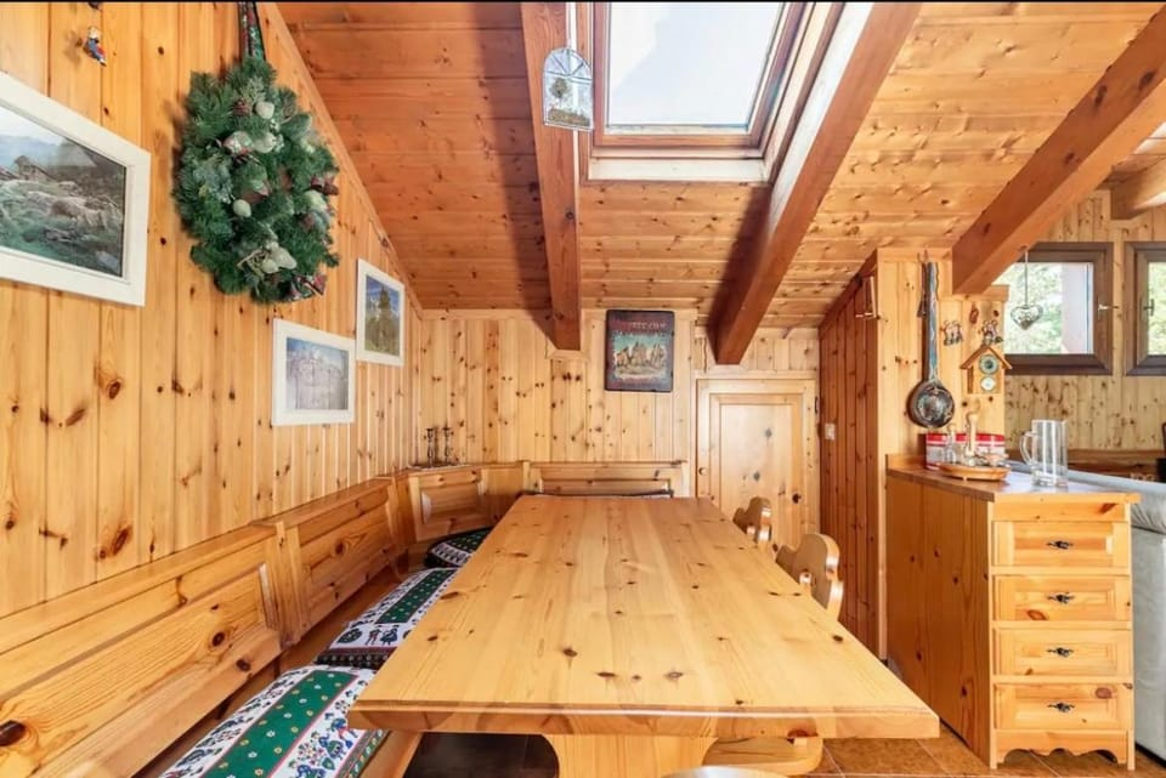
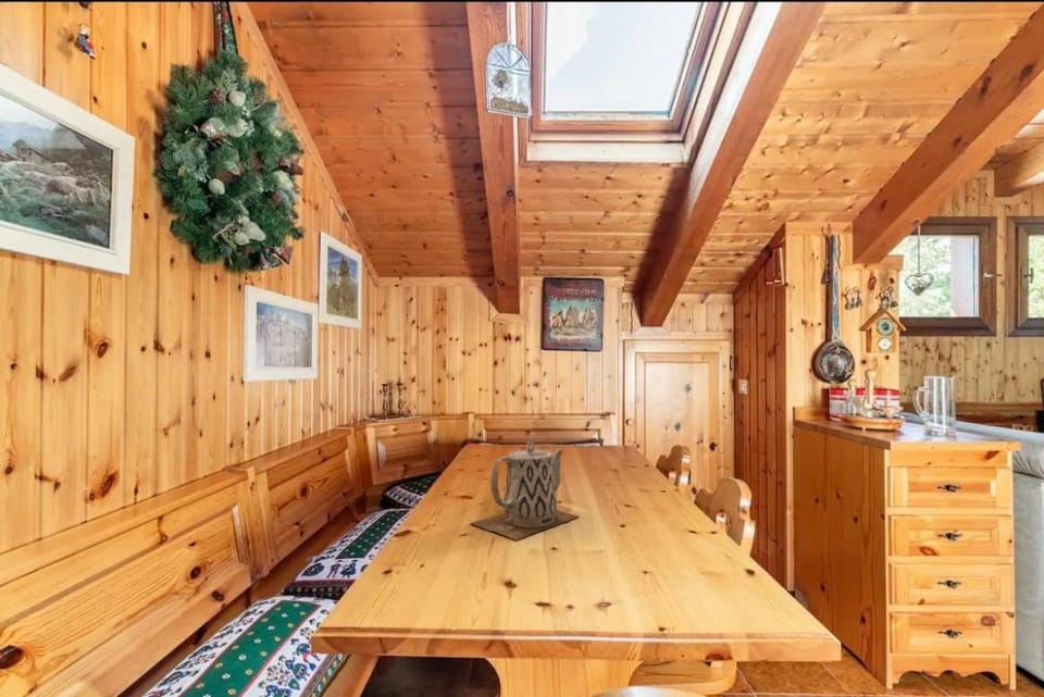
+ teapot [470,438,580,542]
